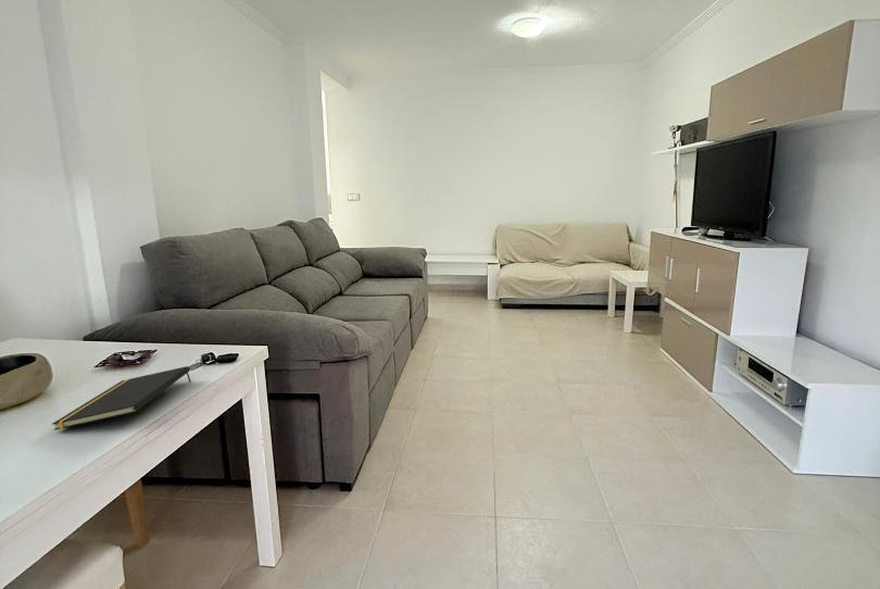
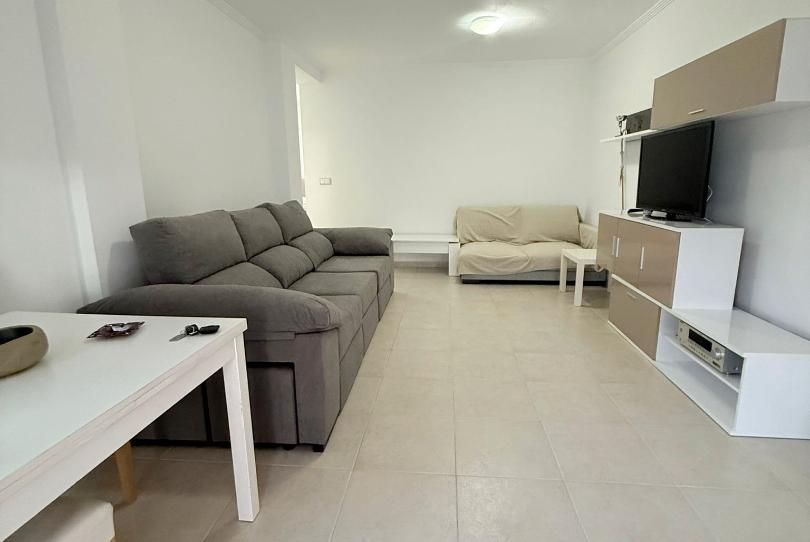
- notepad [51,365,192,431]
